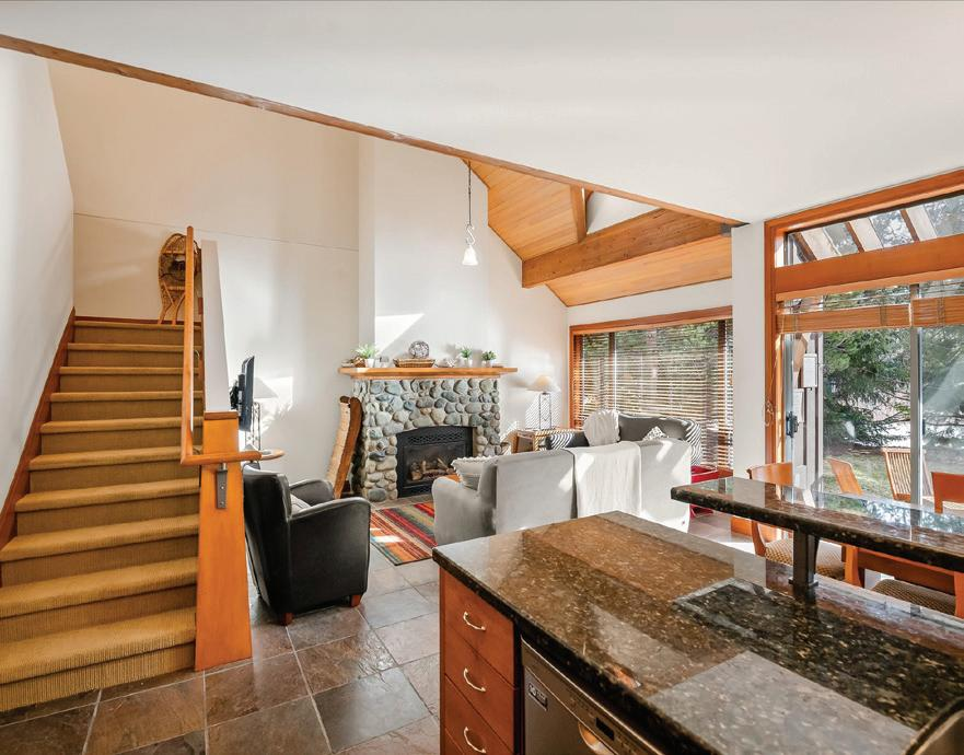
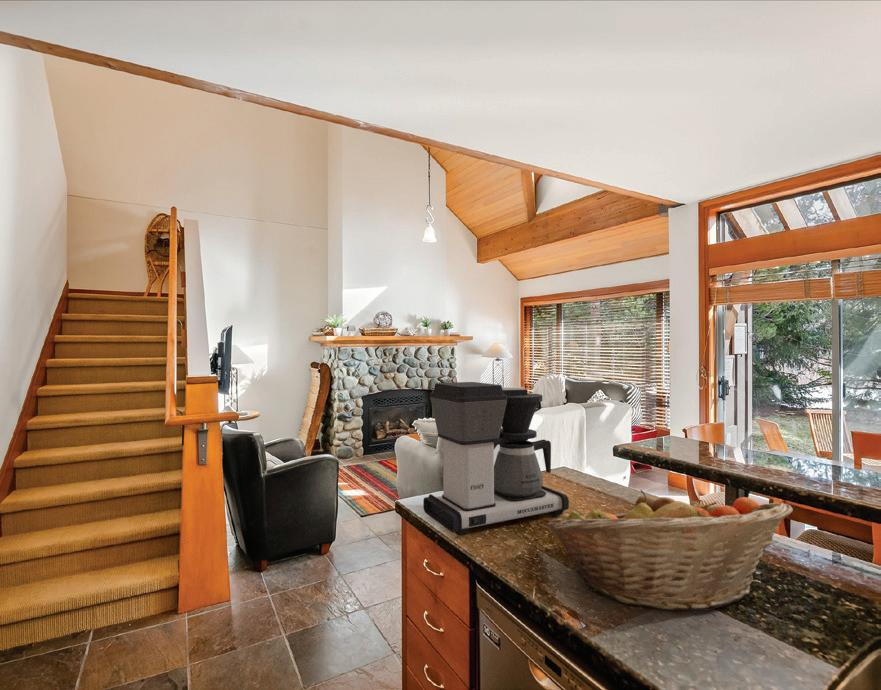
+ coffee maker [422,381,570,537]
+ fruit basket [546,489,794,612]
